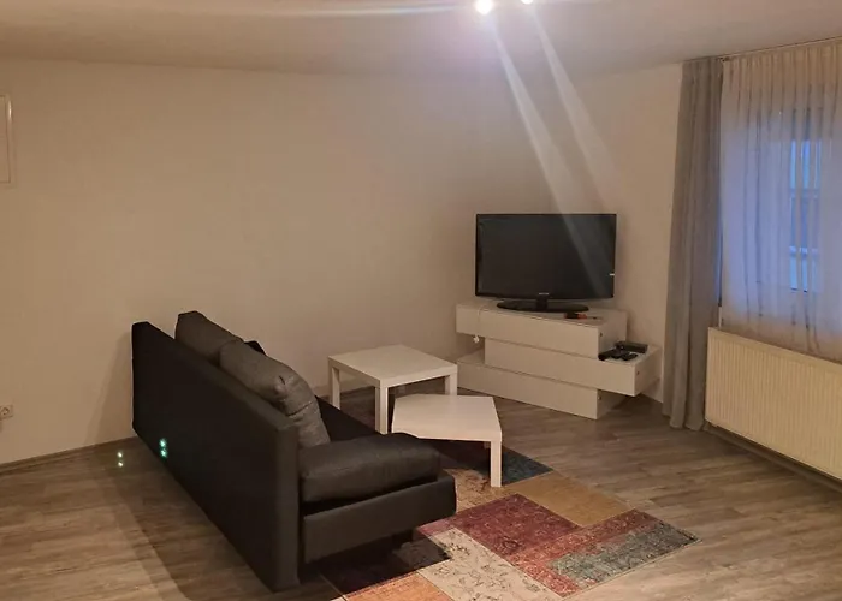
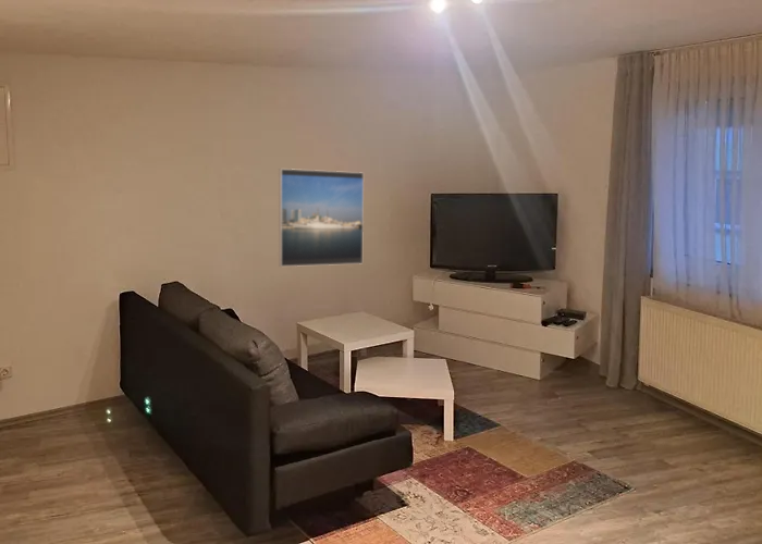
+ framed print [278,168,365,268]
